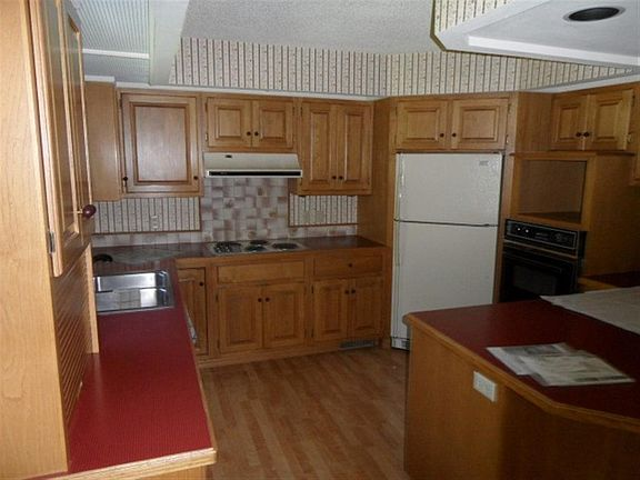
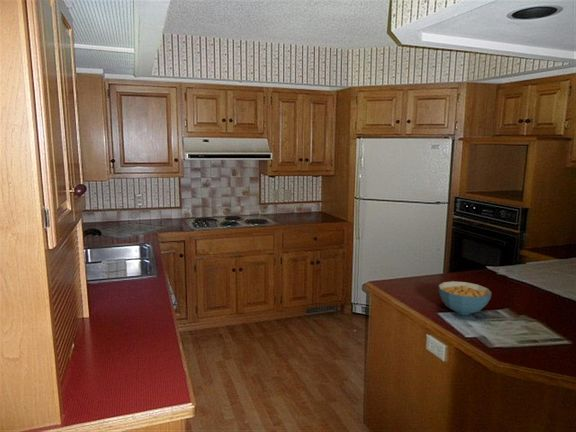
+ cereal bowl [437,280,493,315]
